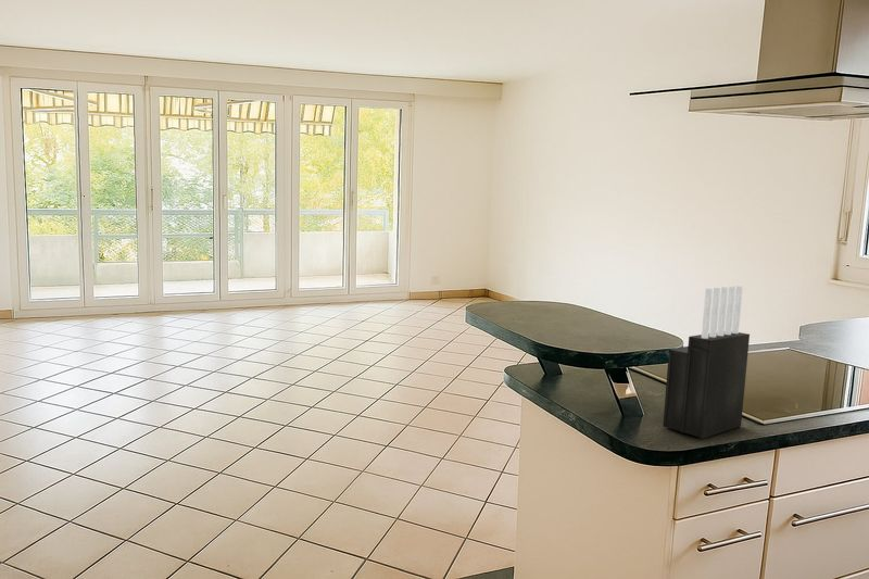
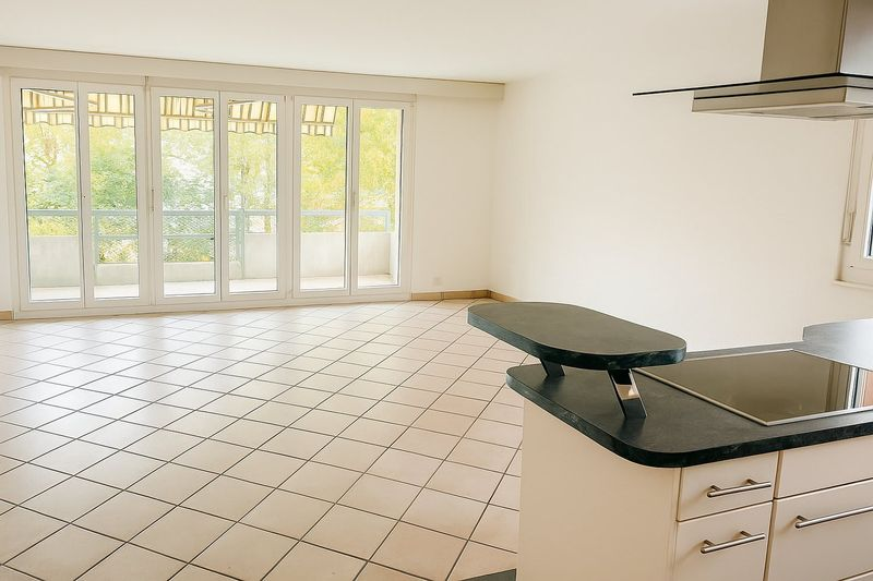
- knife block [662,285,751,440]
